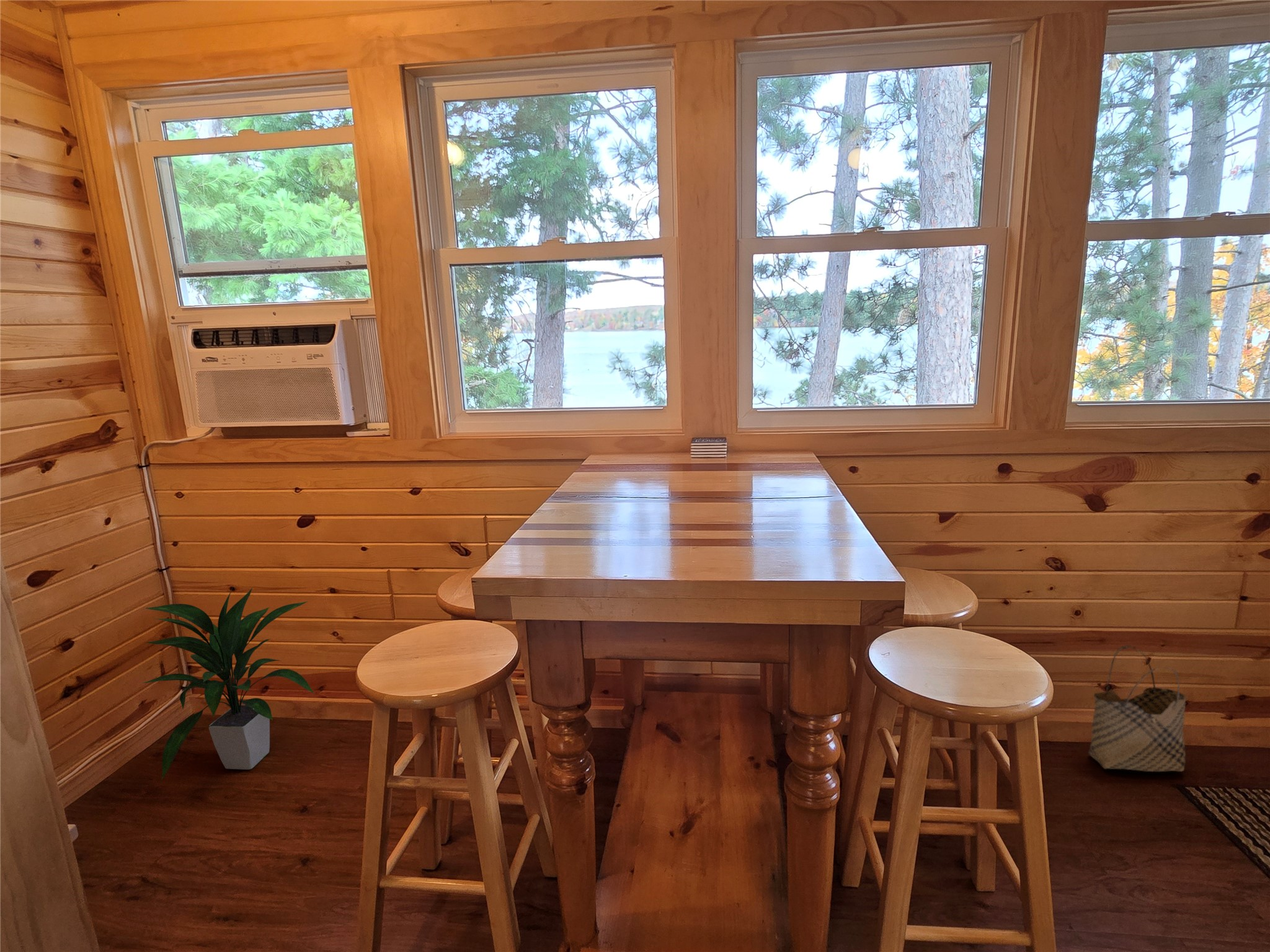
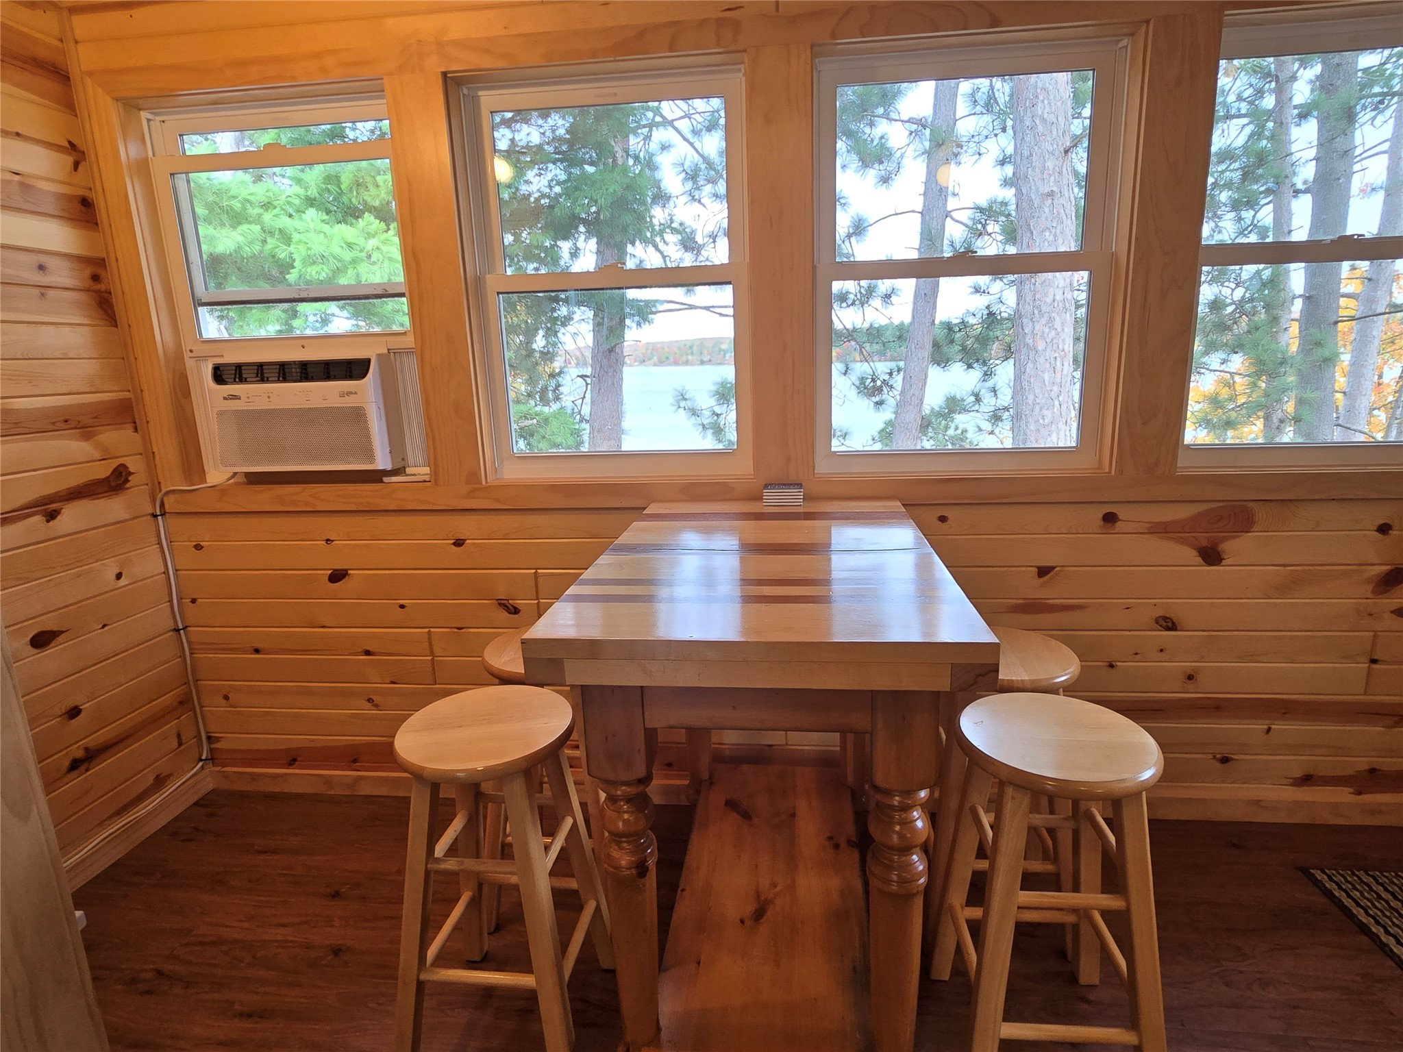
- indoor plant [140,584,315,781]
- woven basket [1088,645,1188,772]
